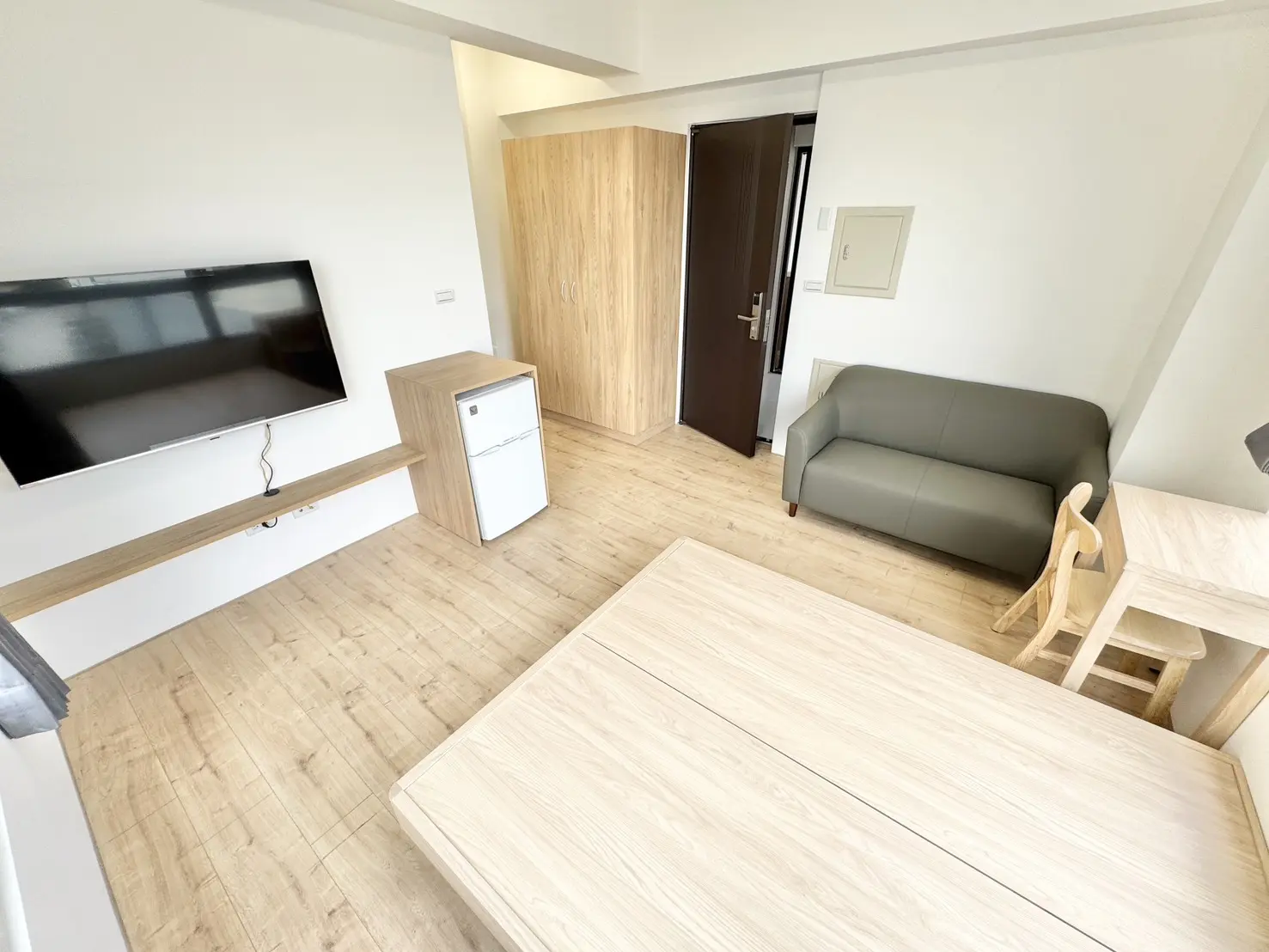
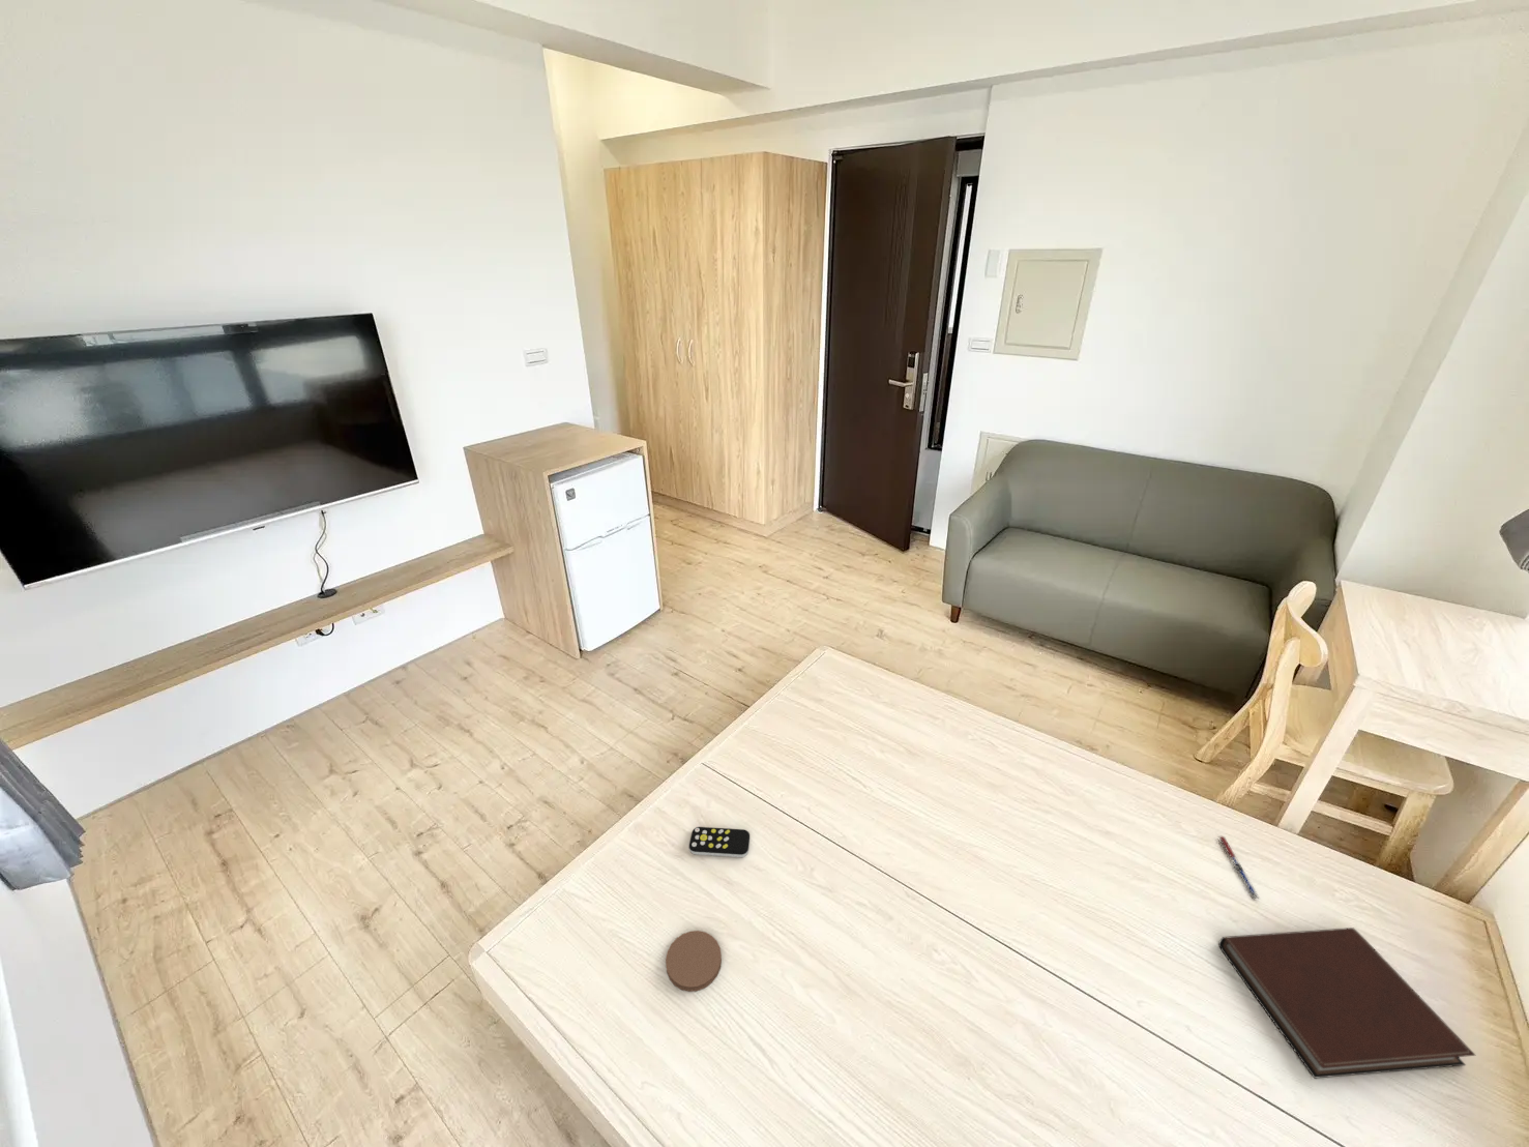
+ remote control [688,827,751,858]
+ notebook [1217,927,1476,1080]
+ pen [1217,835,1260,900]
+ coaster [665,930,723,993]
